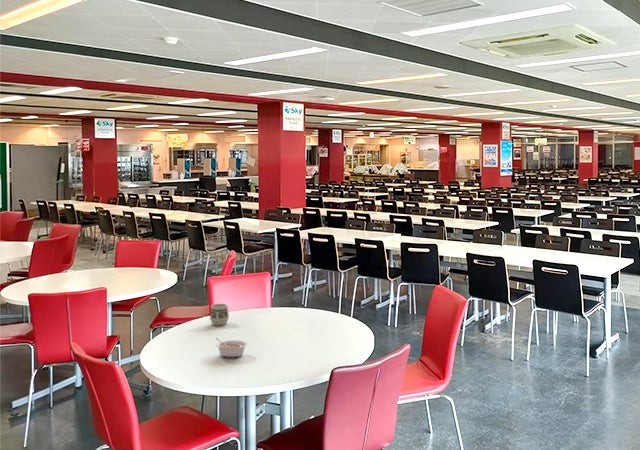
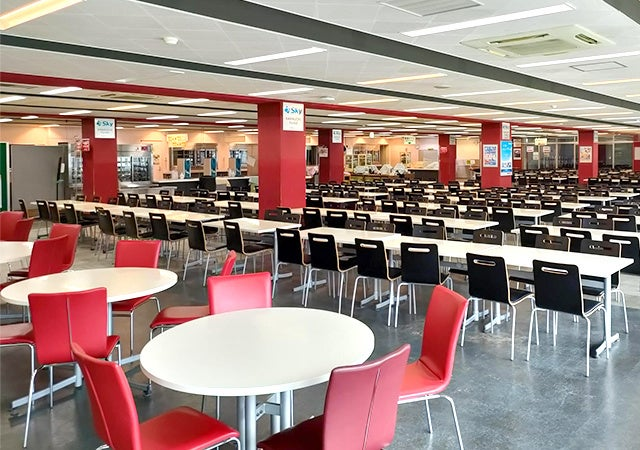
- cup [209,303,230,326]
- legume [215,337,248,359]
